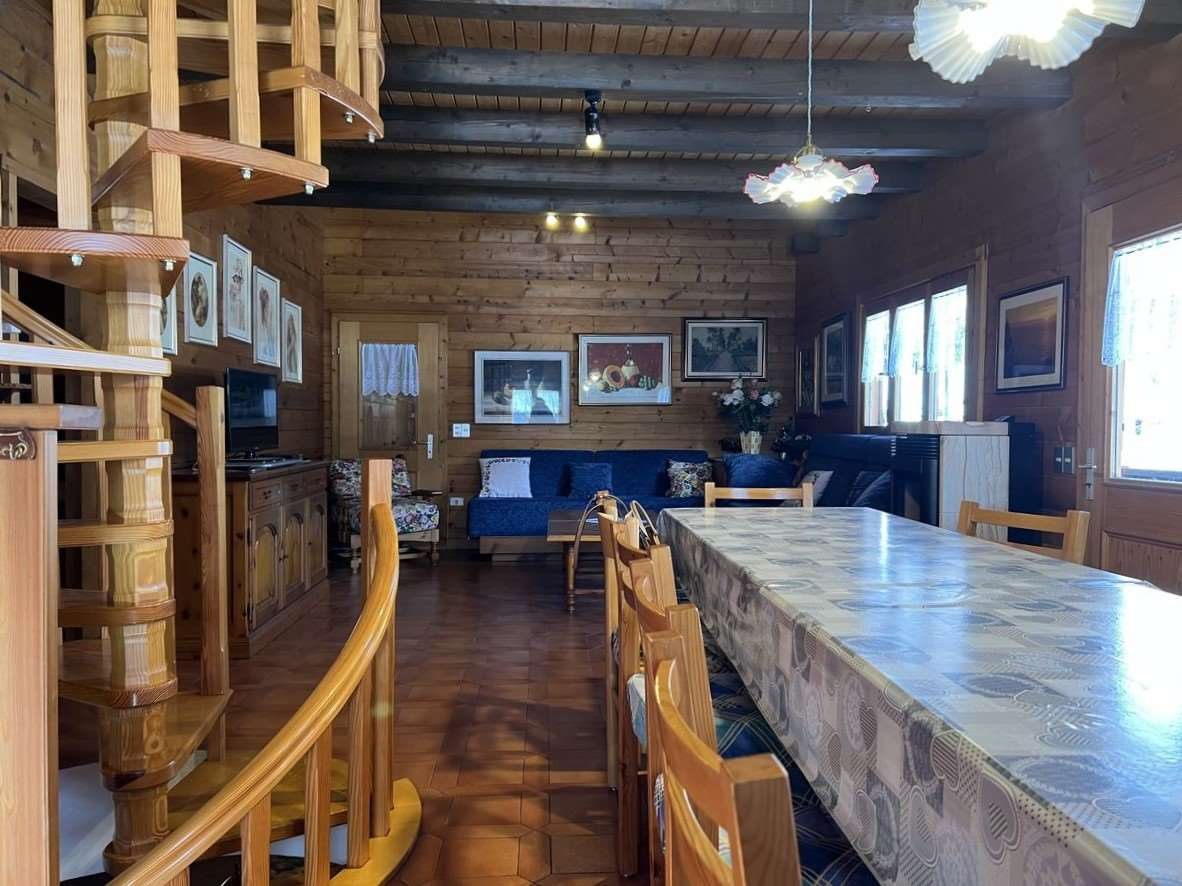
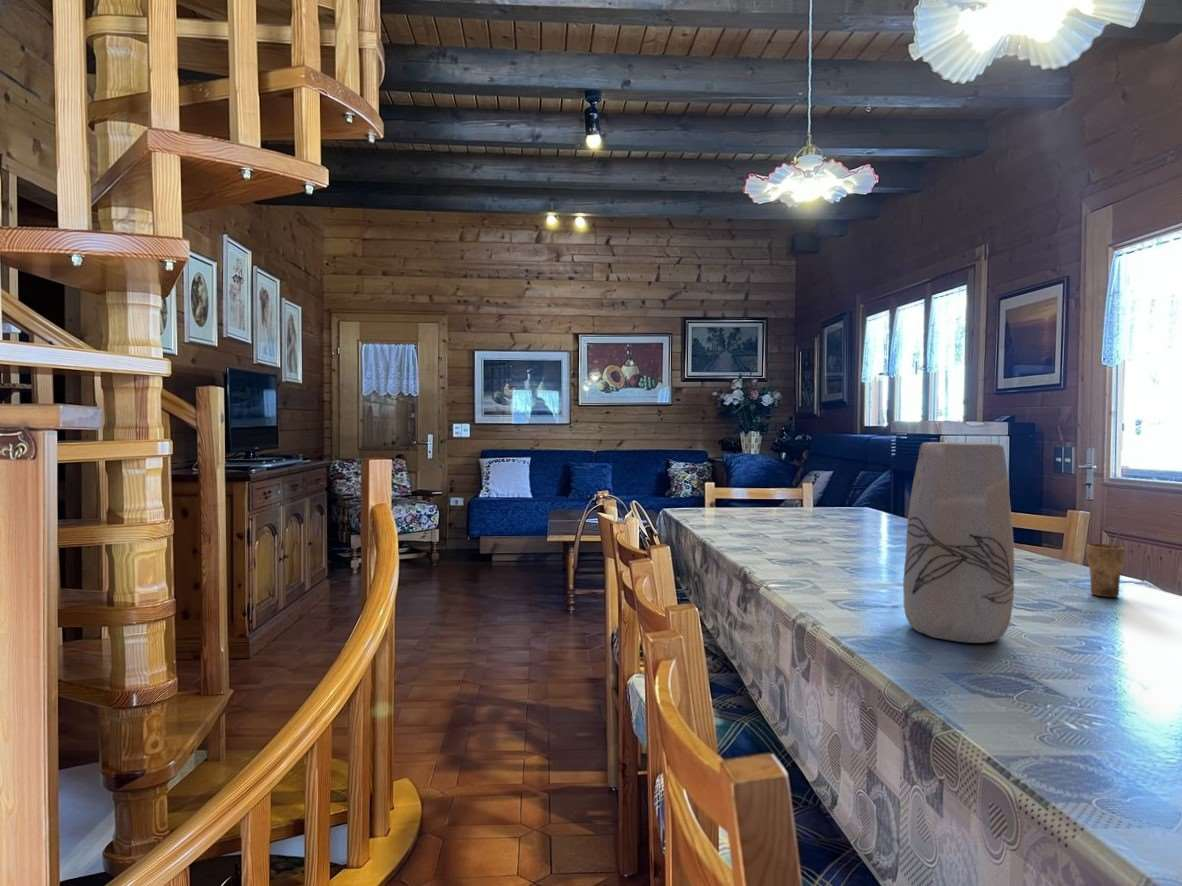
+ cup [1086,533,1126,598]
+ vase [902,441,1015,644]
